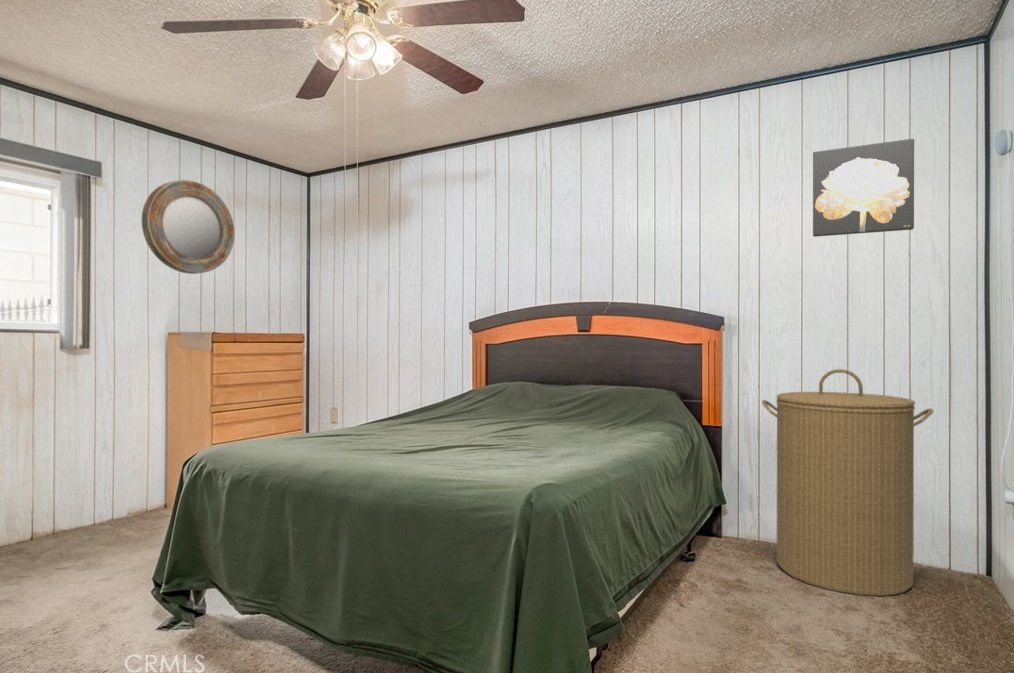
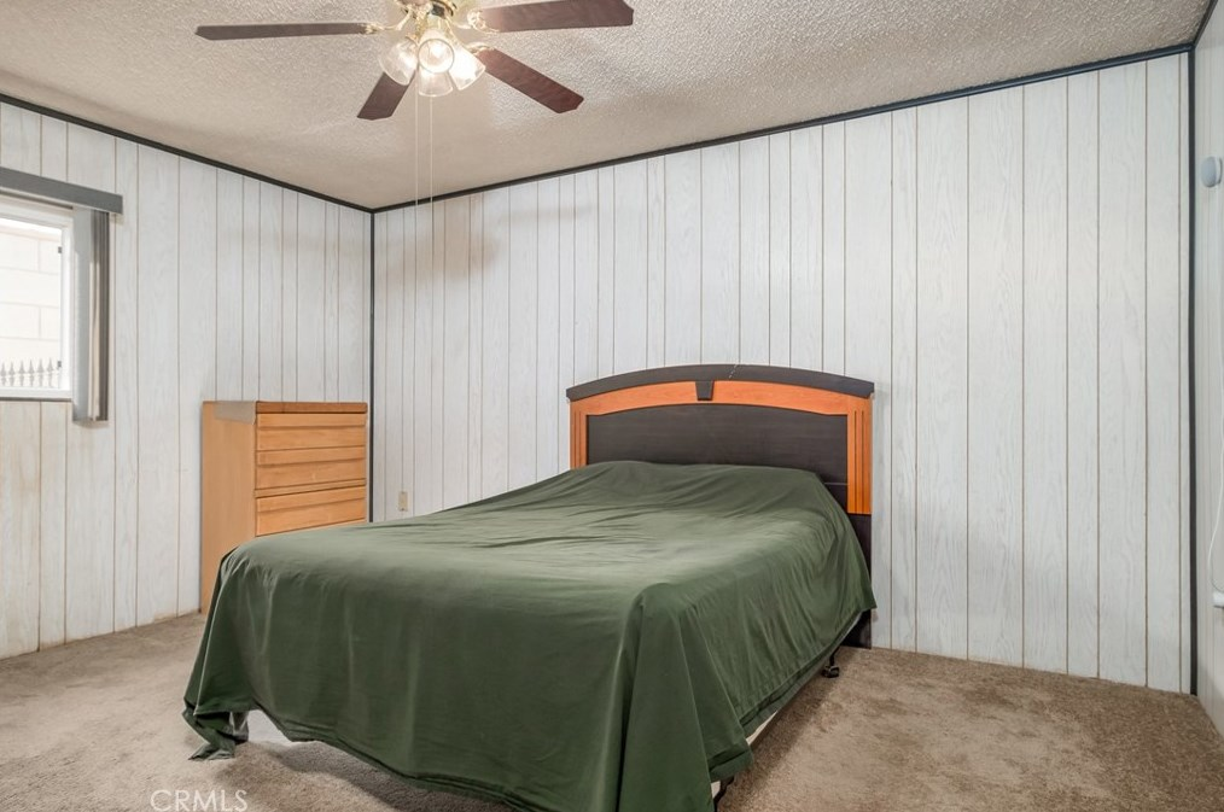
- laundry hamper [761,368,934,597]
- wall art [812,138,915,238]
- home mirror [141,179,236,275]
